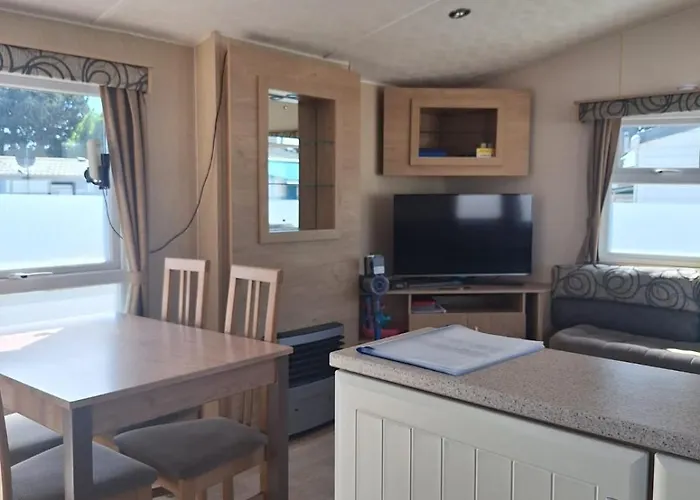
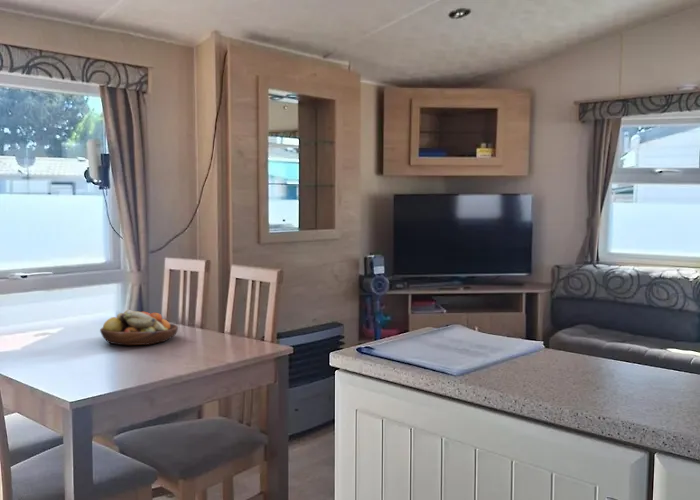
+ fruit bowl [99,309,179,346]
